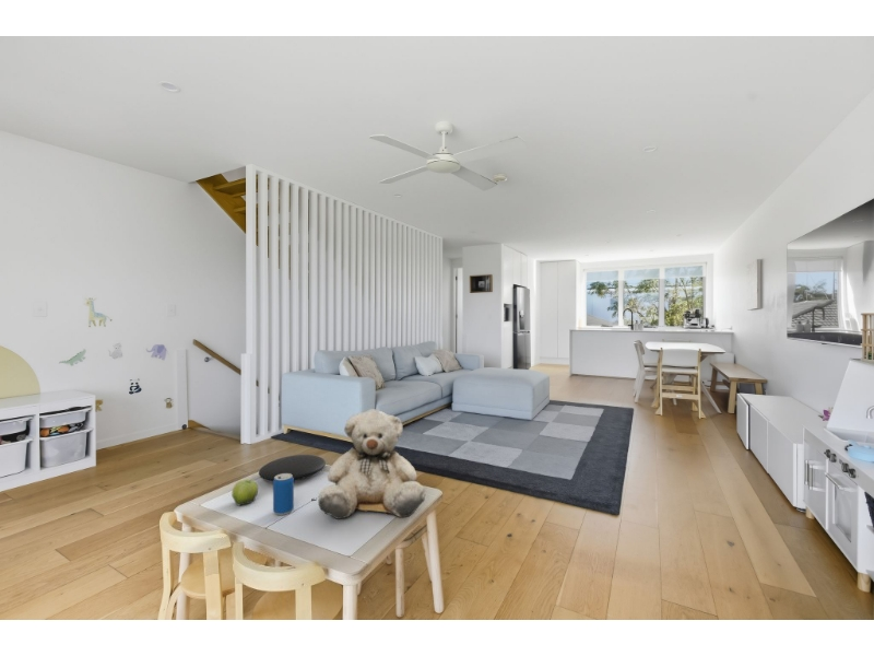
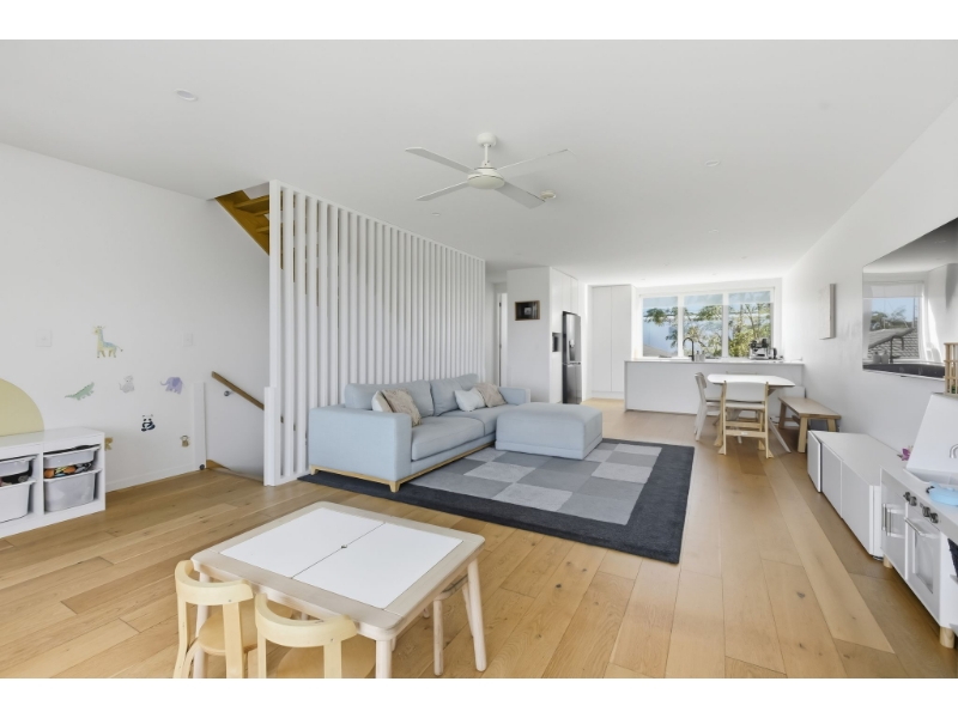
- fruit [231,479,259,506]
- beverage can [272,473,295,516]
- plate [258,454,327,482]
- teddy bear [317,408,427,520]
